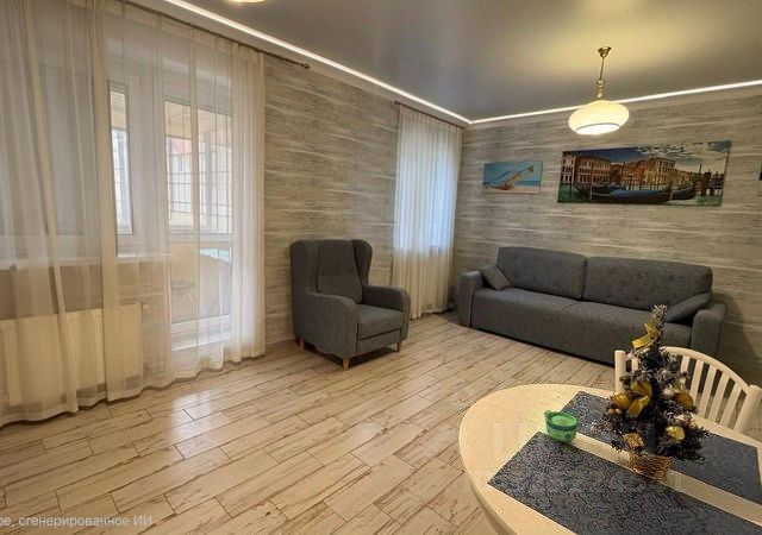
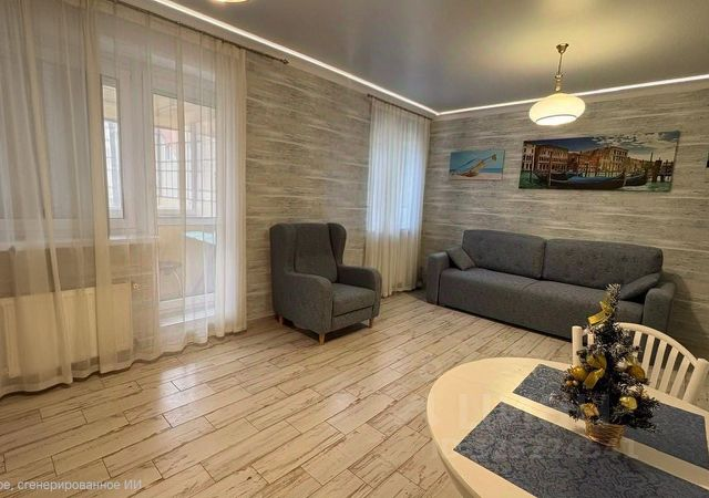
- cup [543,409,579,443]
